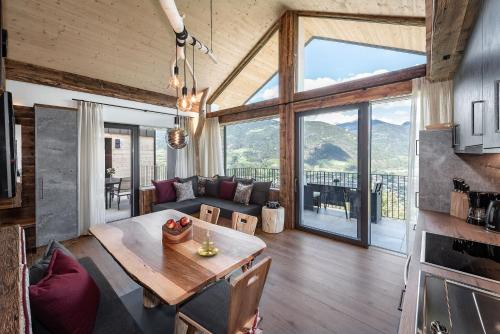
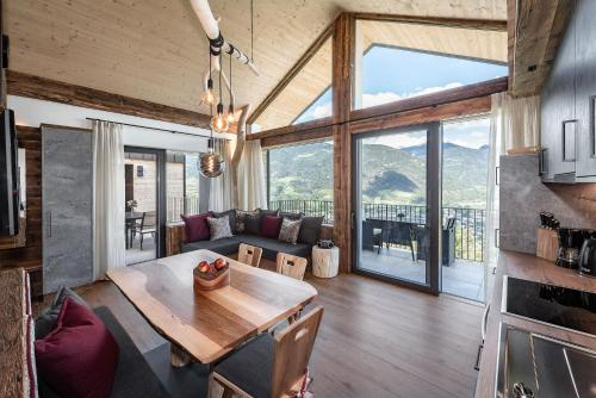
- candle holder [197,230,221,257]
